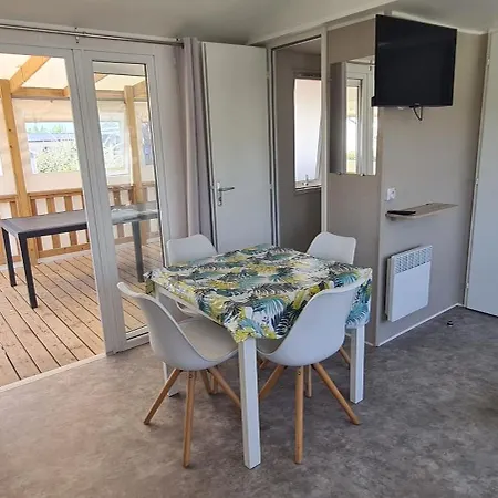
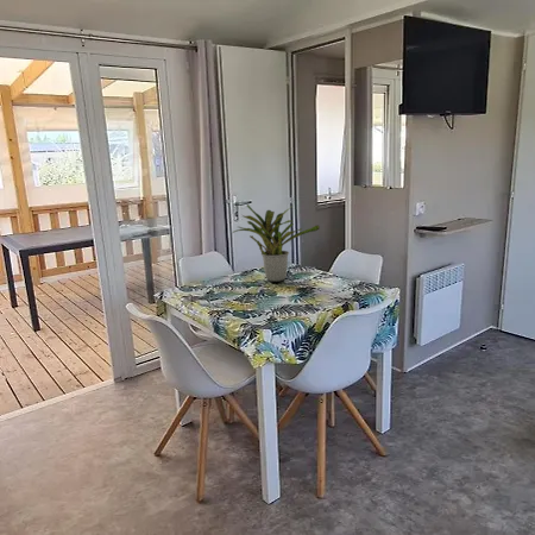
+ potted plant [232,203,321,283]
